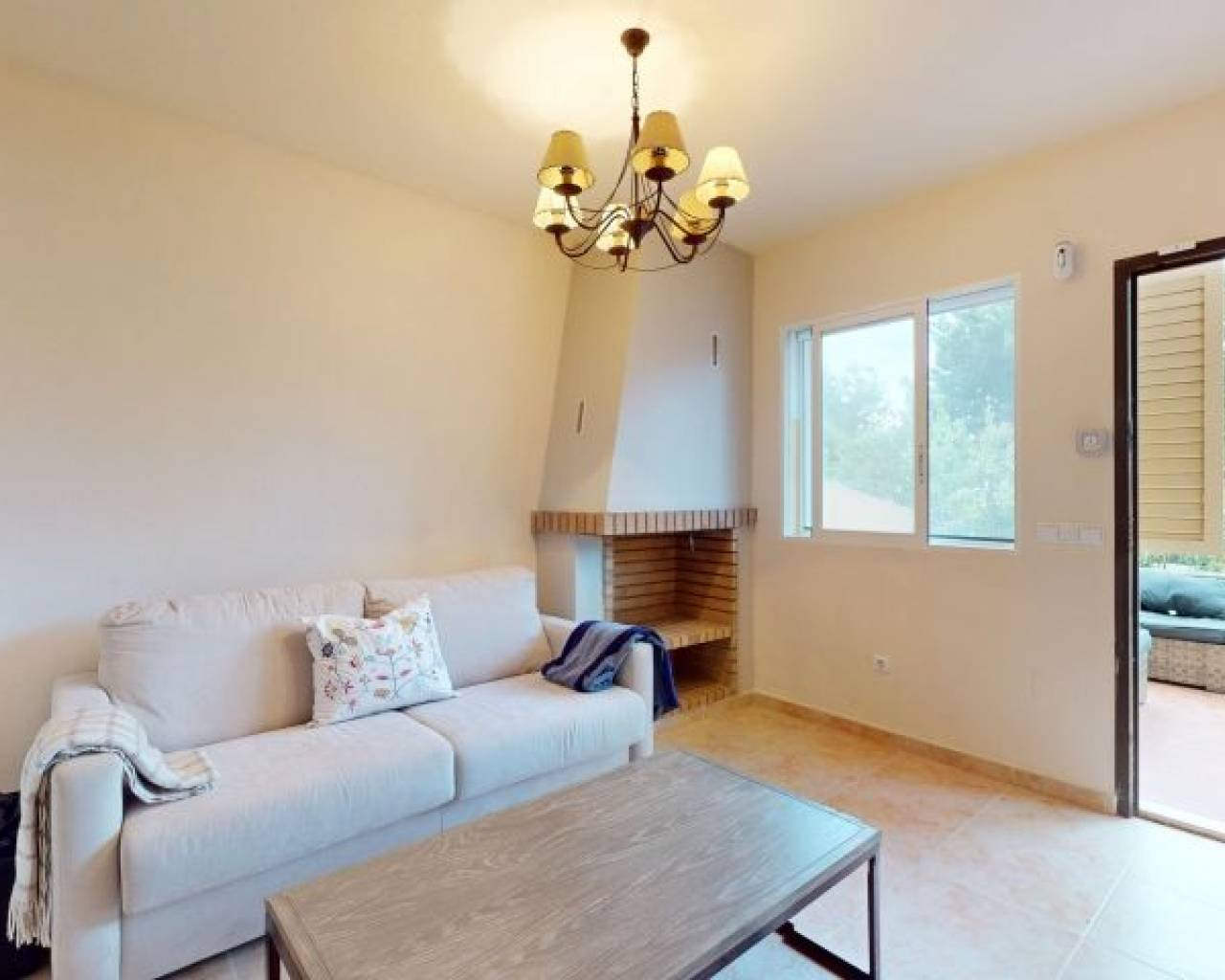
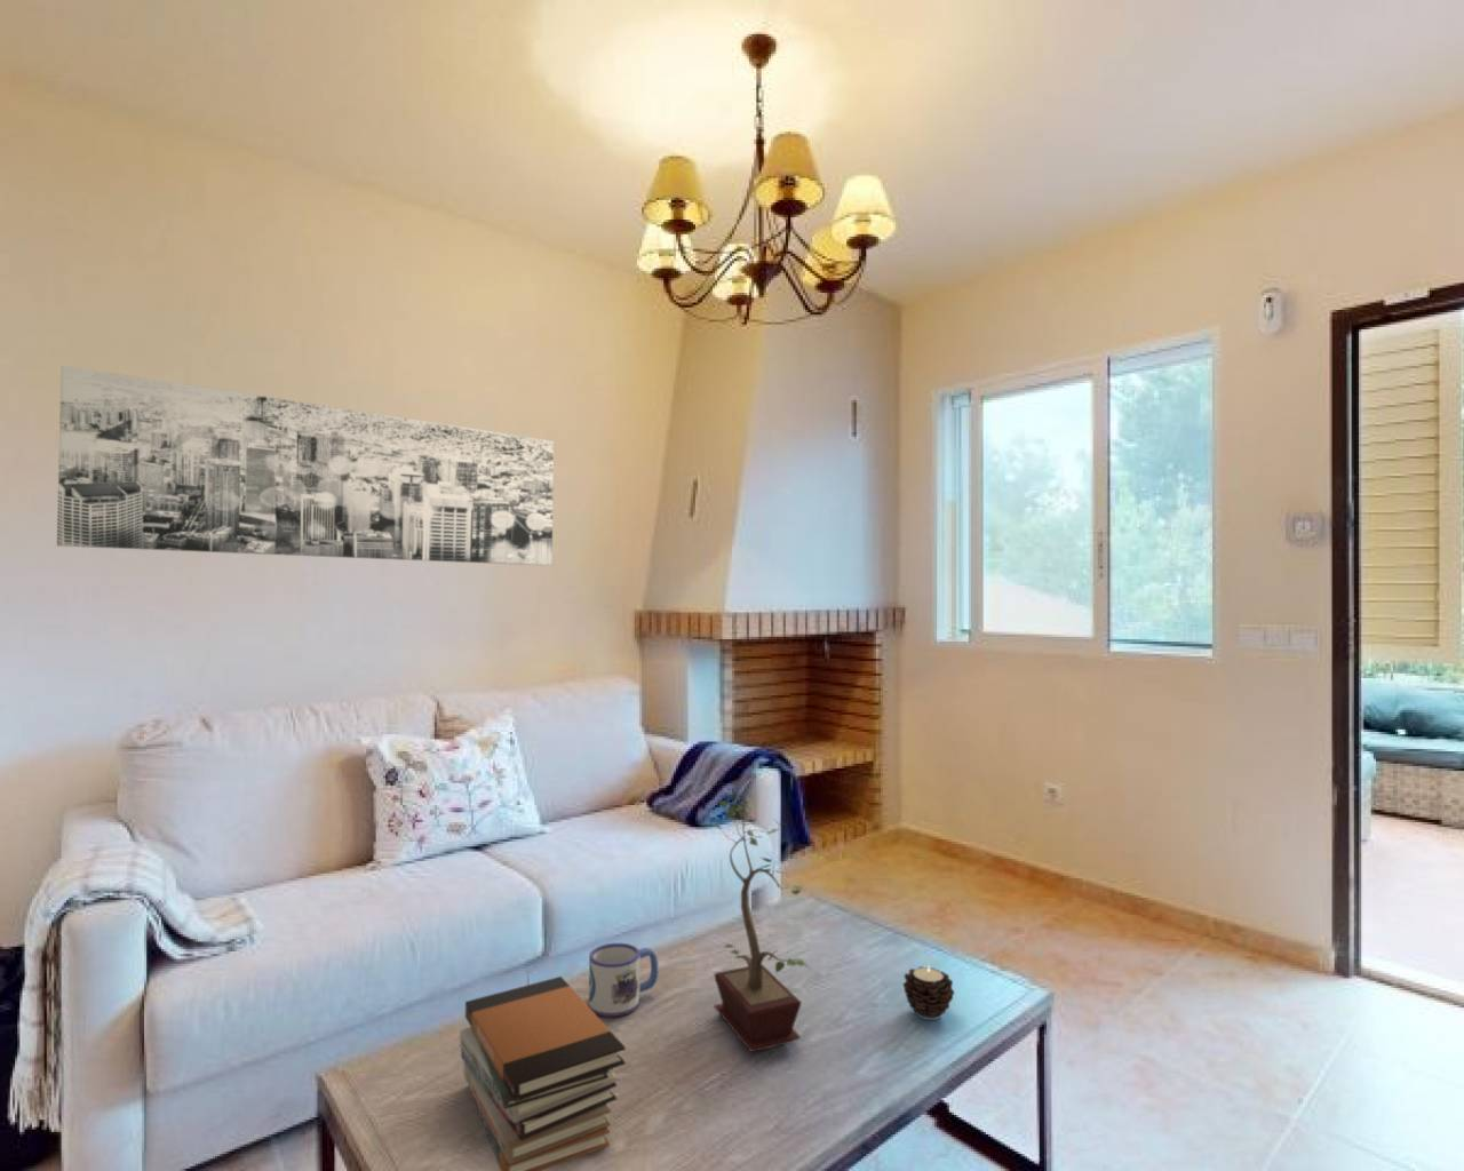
+ wall art [56,363,555,568]
+ candle [902,967,955,1022]
+ mug [588,943,659,1018]
+ potted plant [699,789,813,1053]
+ book stack [459,975,626,1171]
